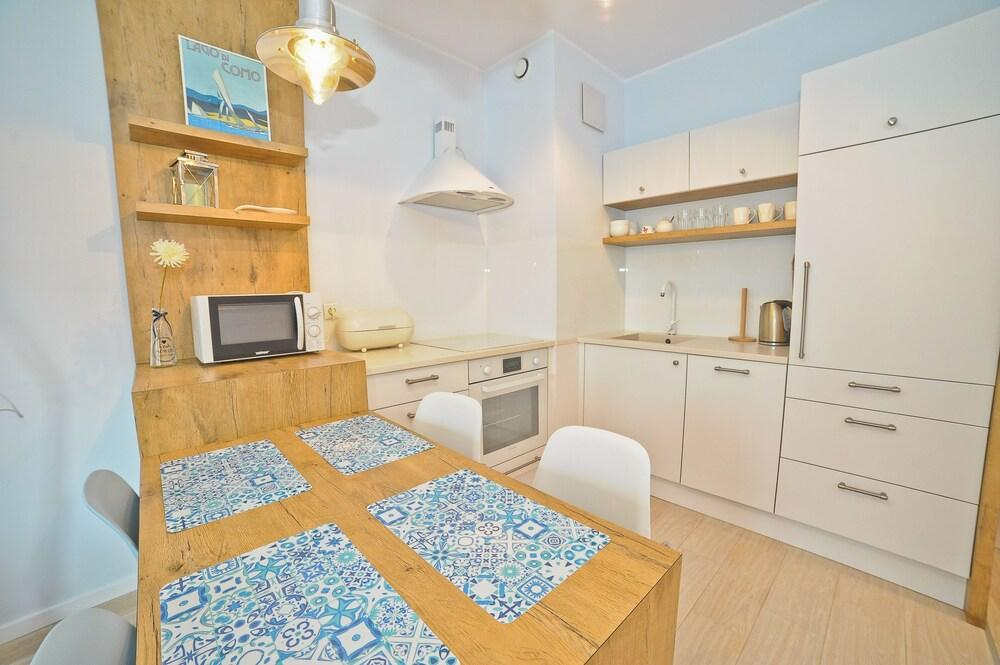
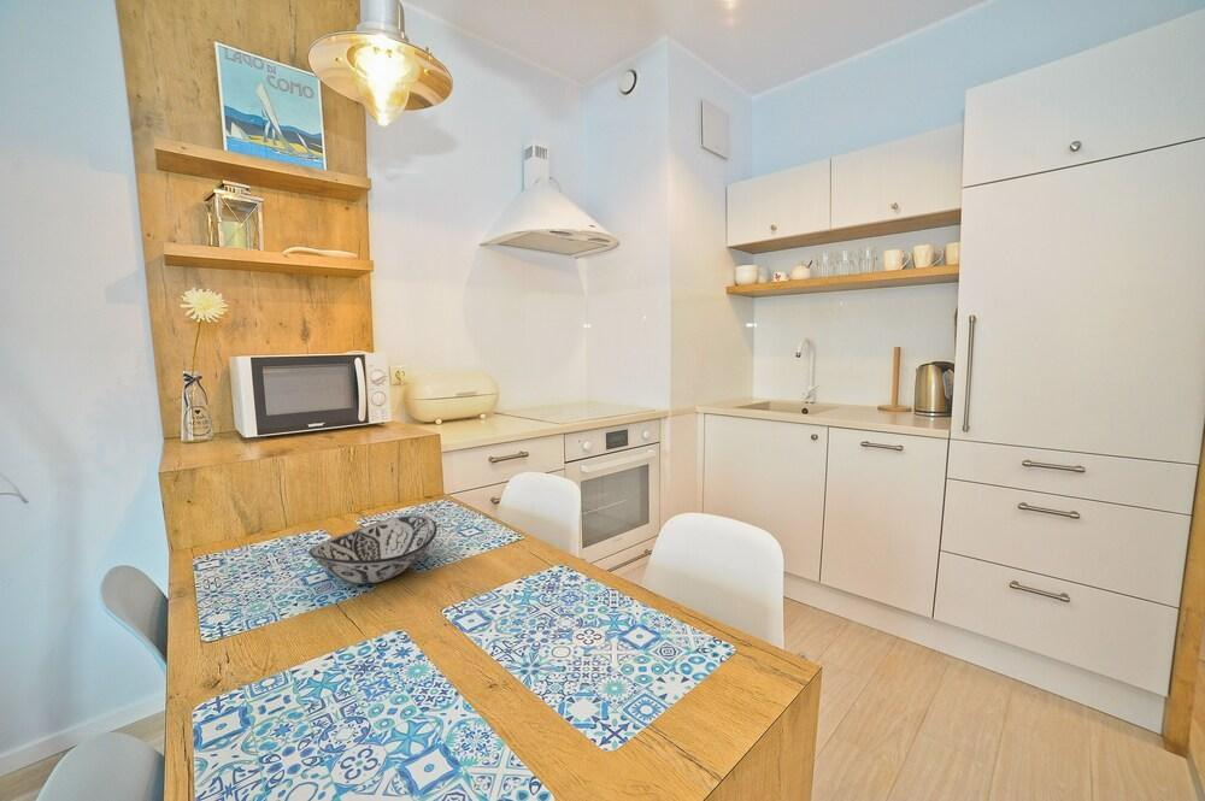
+ decorative bowl [307,514,439,585]
